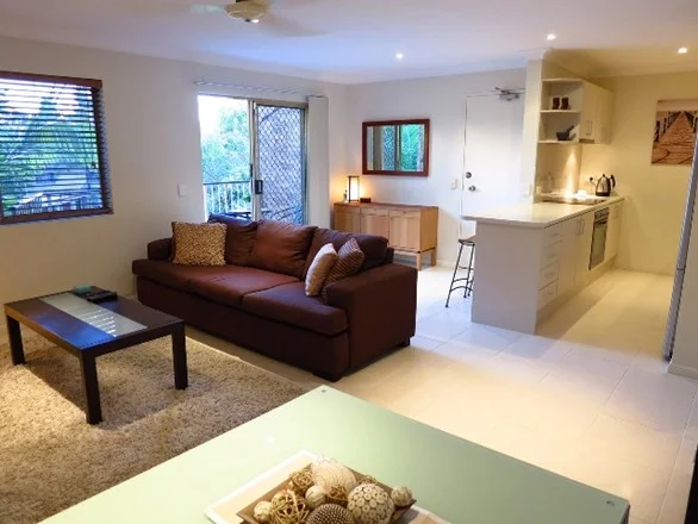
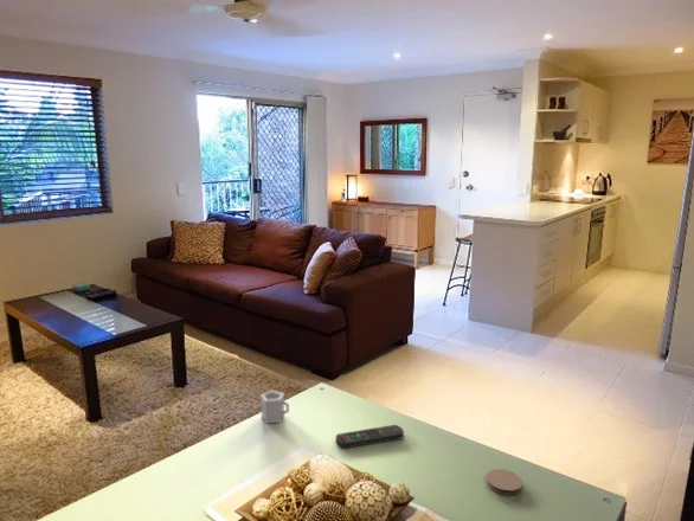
+ cup [259,390,290,424]
+ coaster [486,468,523,496]
+ remote control [335,424,405,450]
